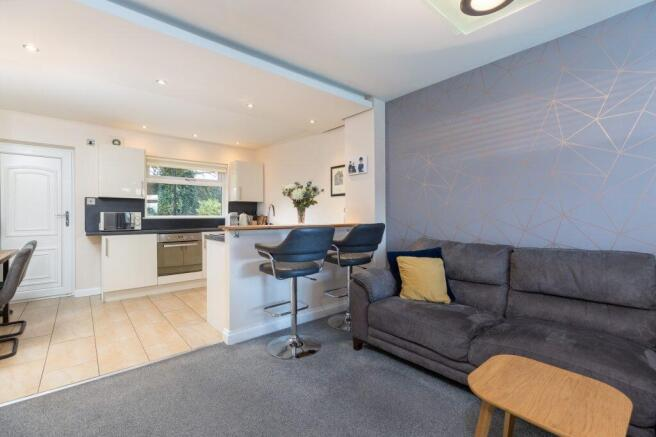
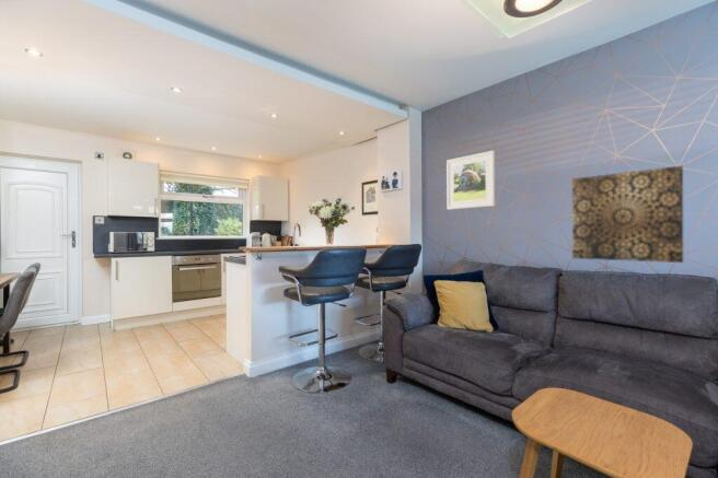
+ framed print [445,150,496,211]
+ wall art [571,164,684,264]
